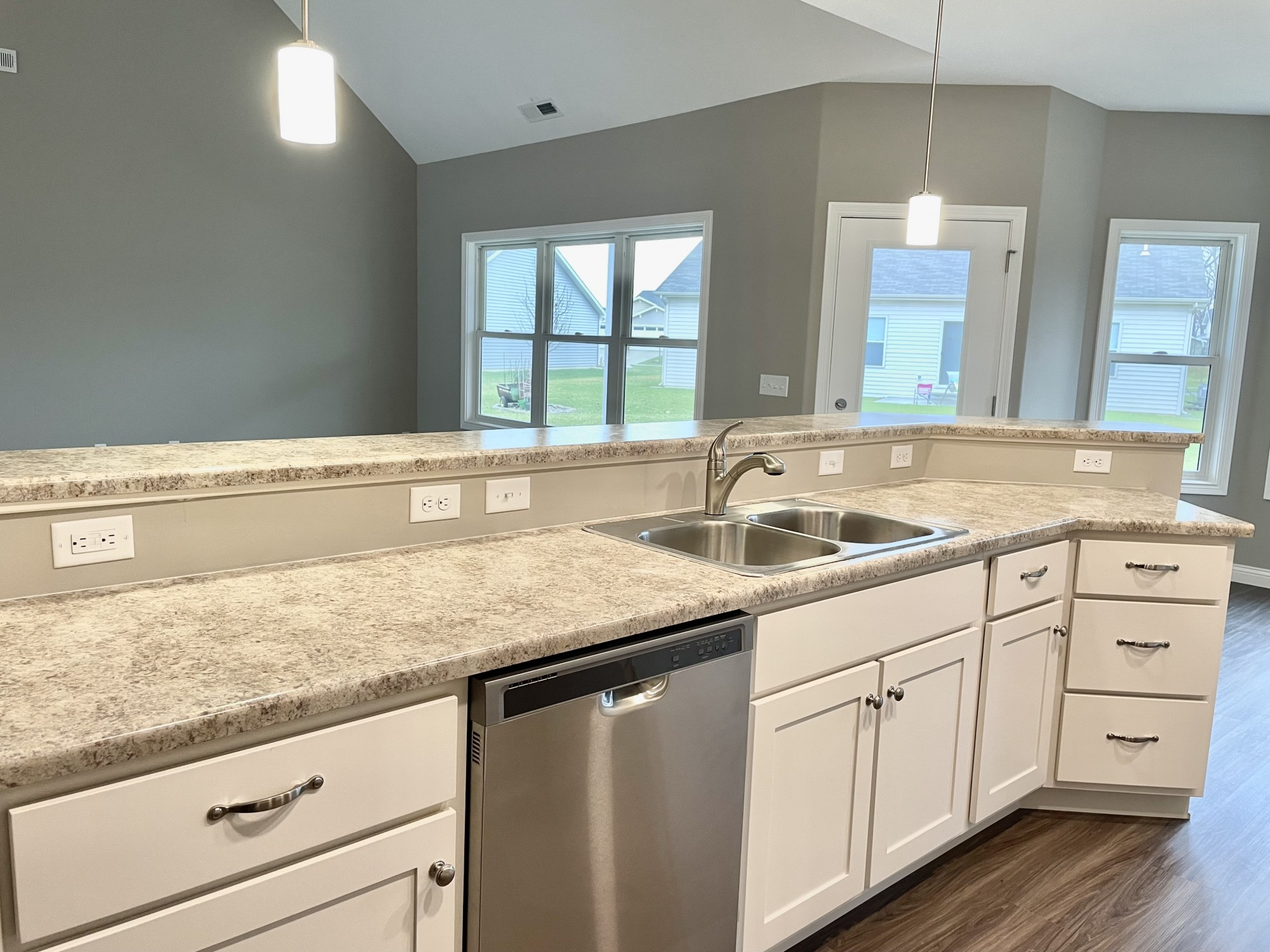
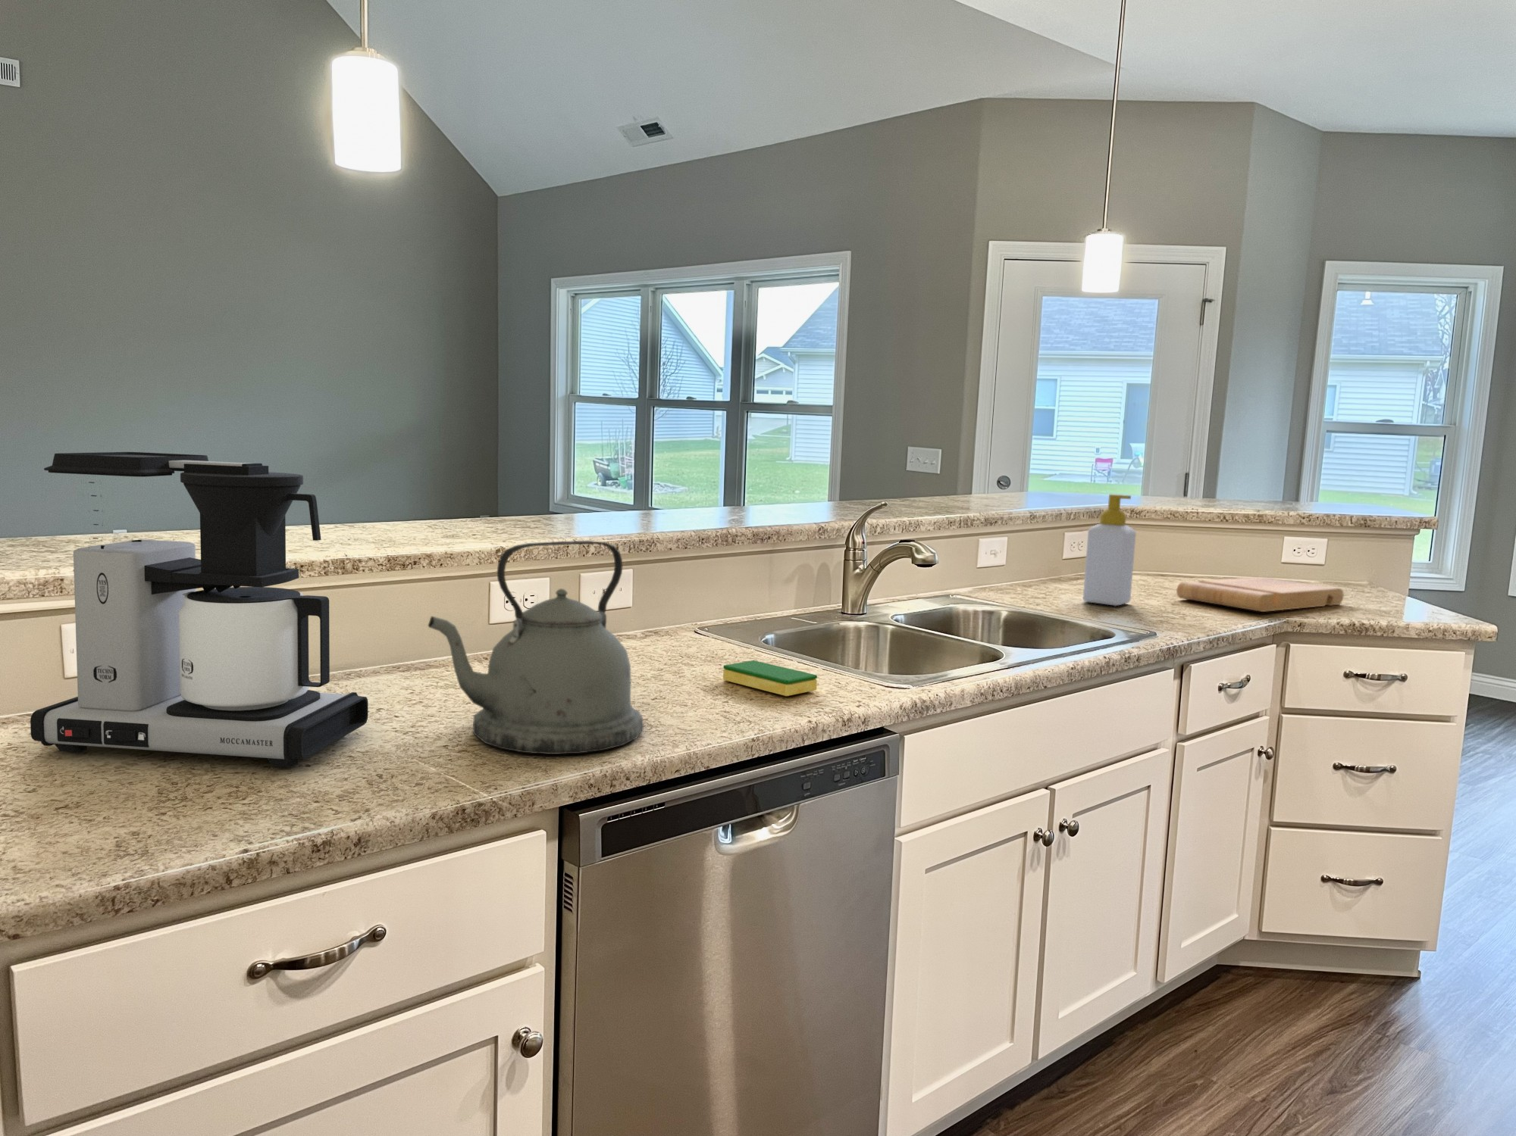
+ dish sponge [722,660,818,697]
+ coffee maker [30,451,369,768]
+ cutting board [1176,576,1344,612]
+ soap bottle [1083,494,1136,606]
+ kettle [427,541,645,755]
